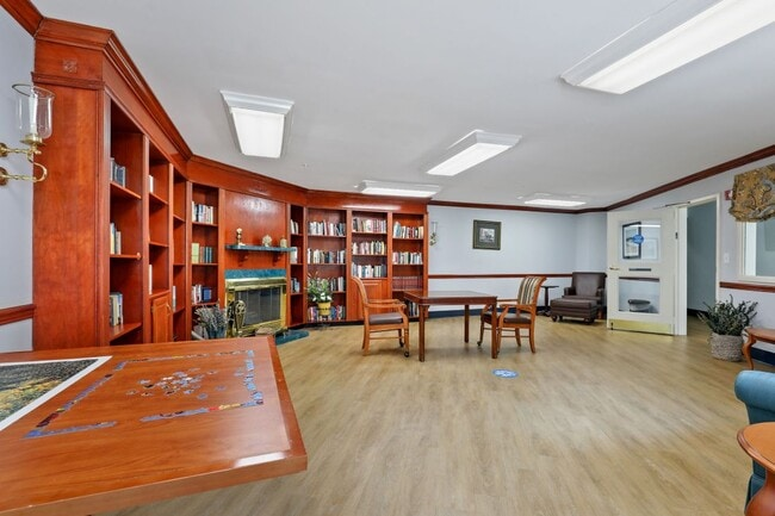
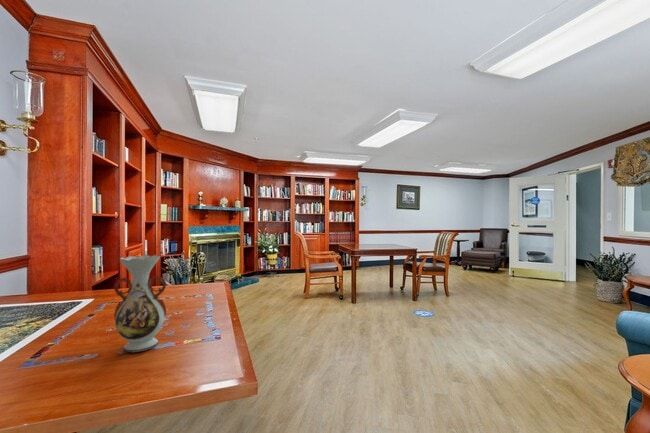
+ vase [113,254,167,353]
